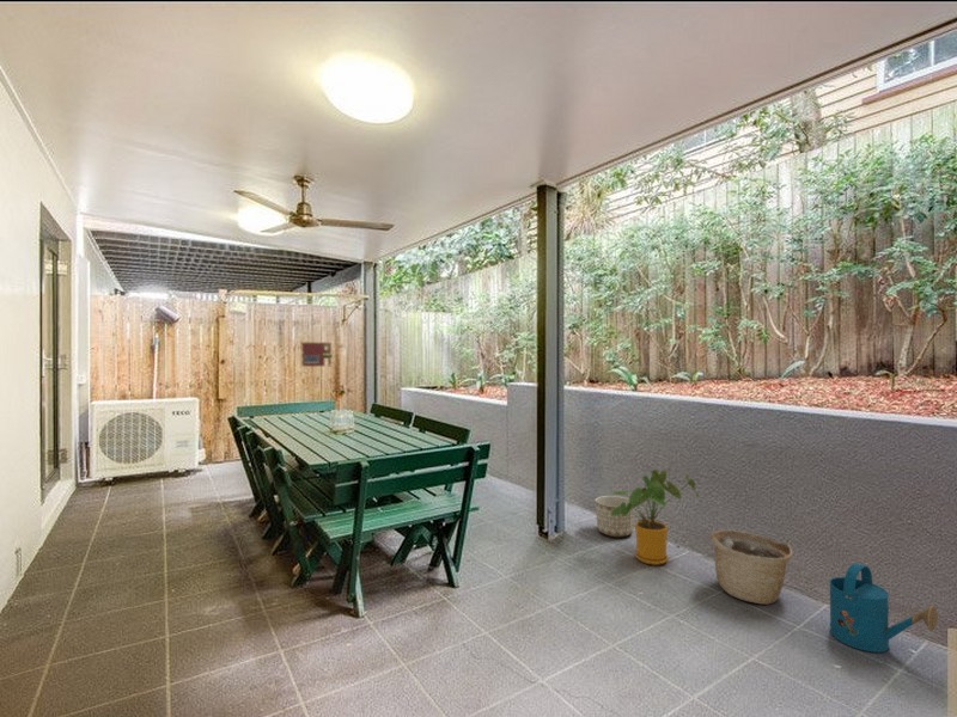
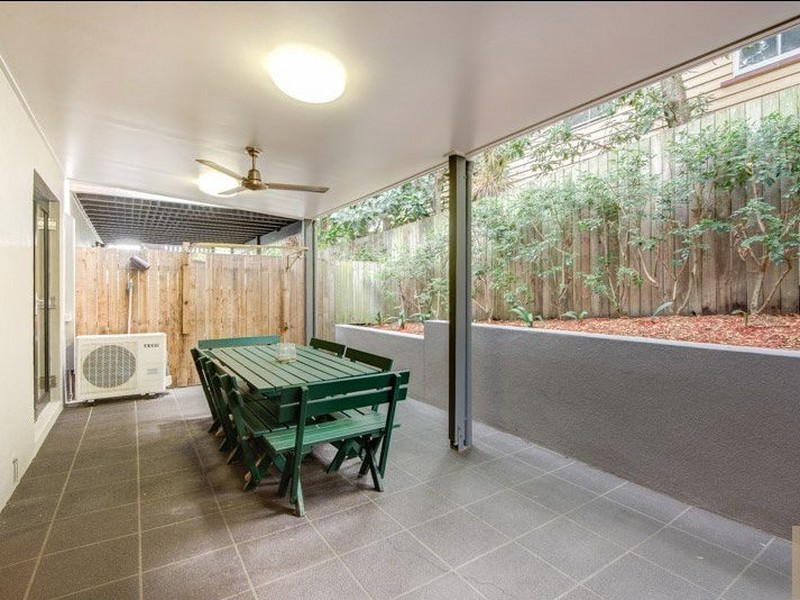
- basket [709,529,794,606]
- planter [595,495,635,538]
- decorative wall piece [299,341,334,368]
- watering can [828,562,939,654]
- house plant [610,468,700,566]
